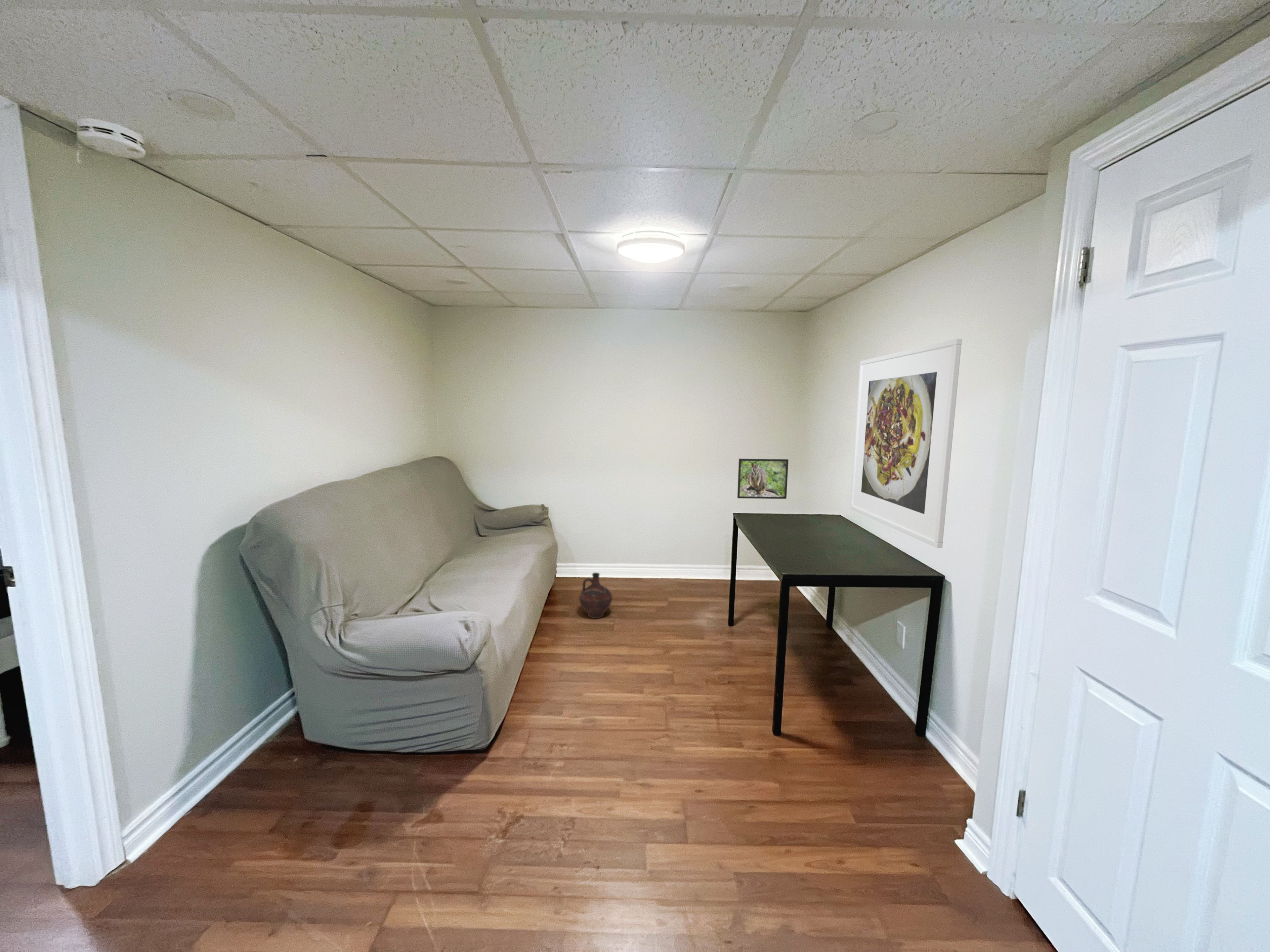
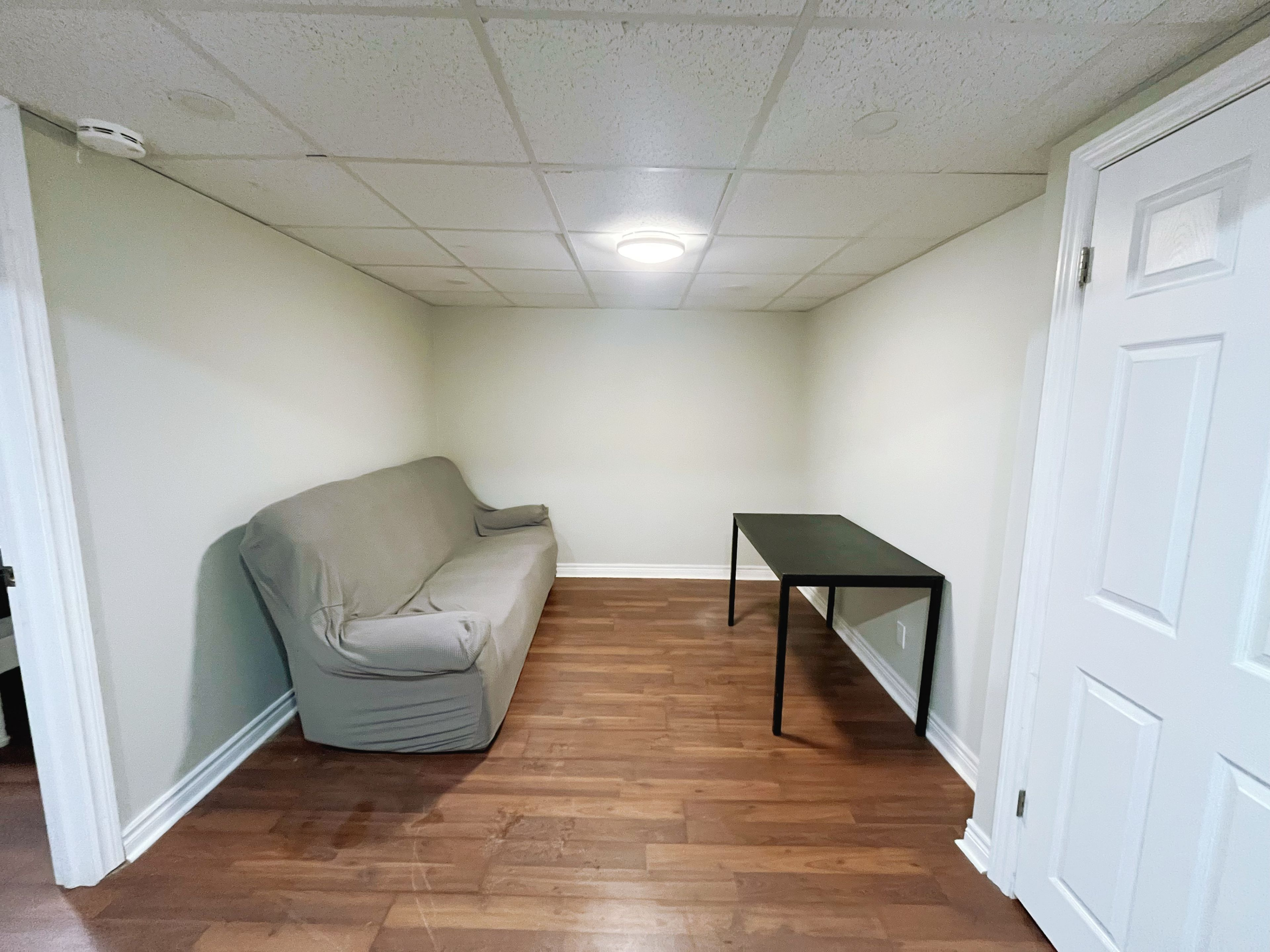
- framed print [737,458,789,499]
- ceramic jug [579,572,613,618]
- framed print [850,338,962,548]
